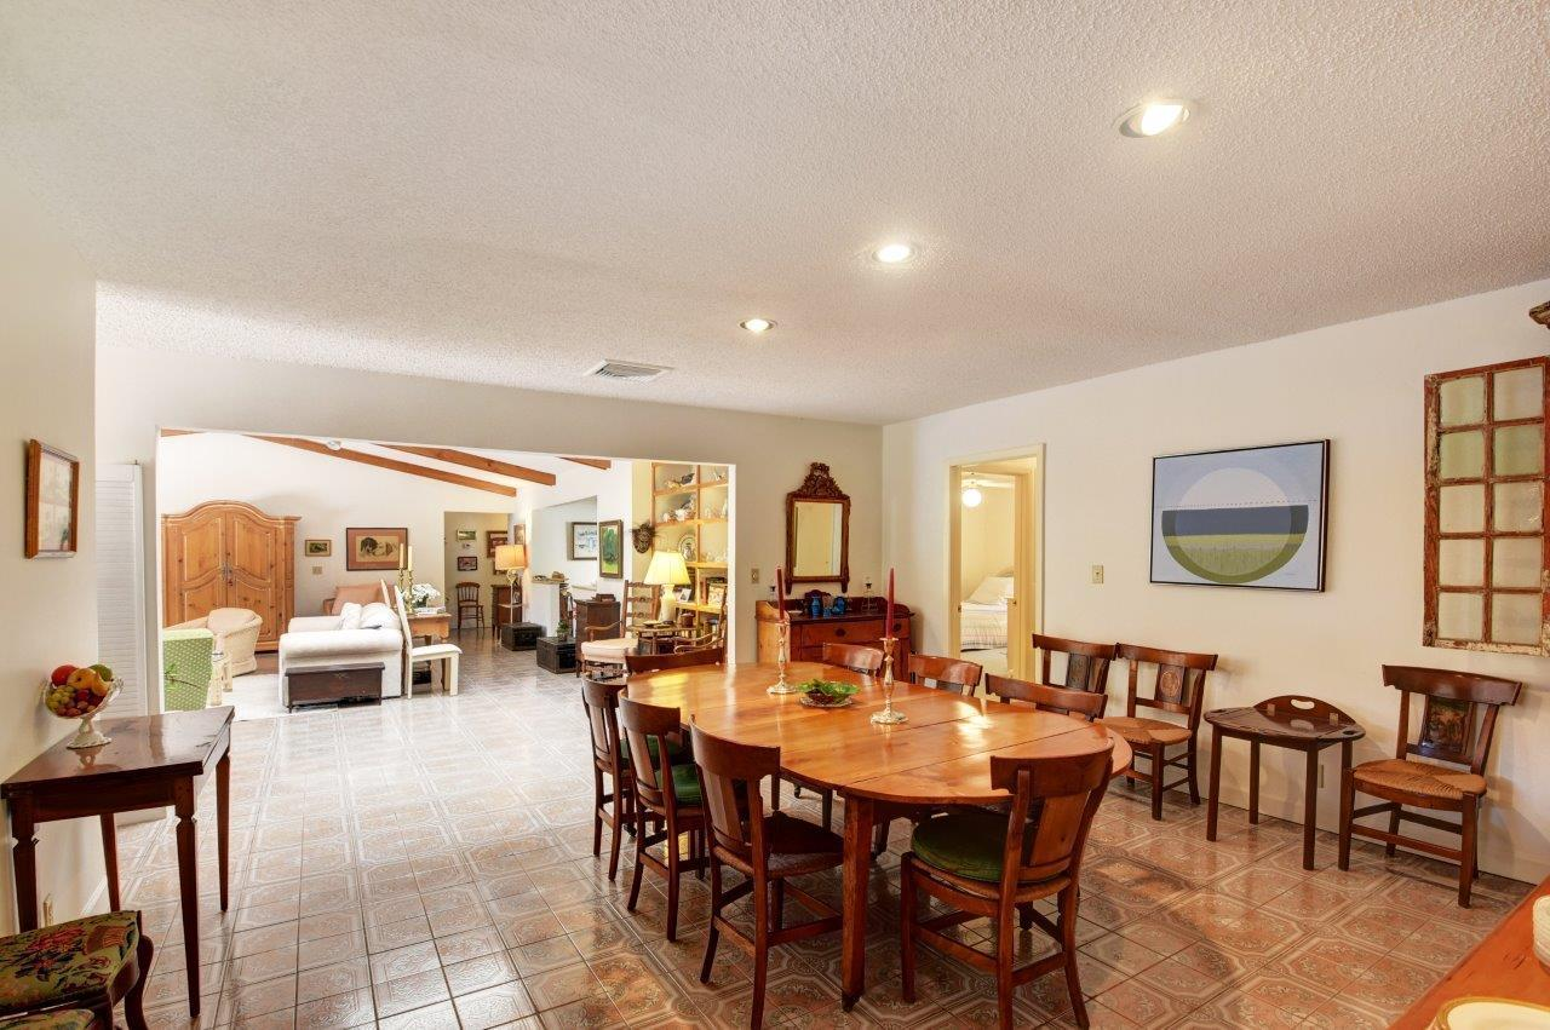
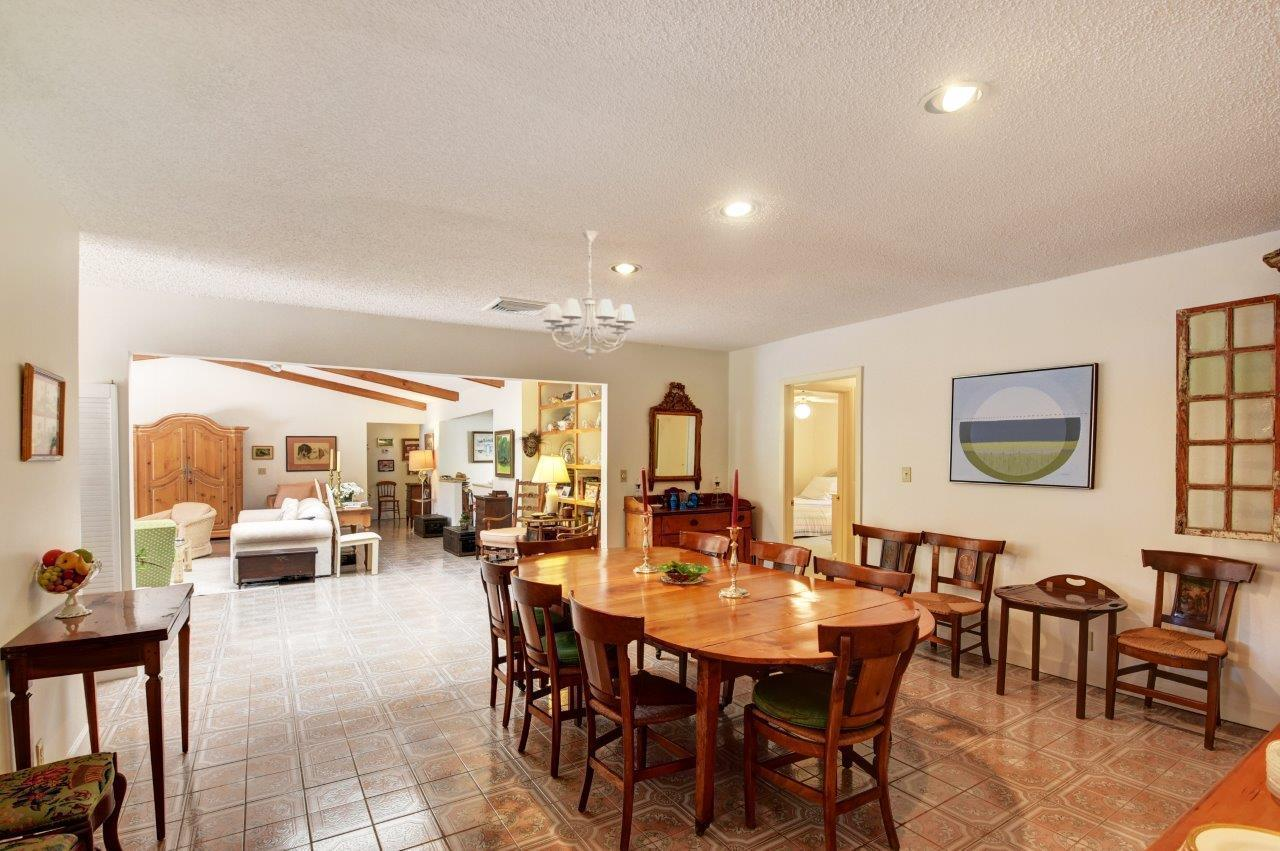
+ chandelier [542,230,636,361]
